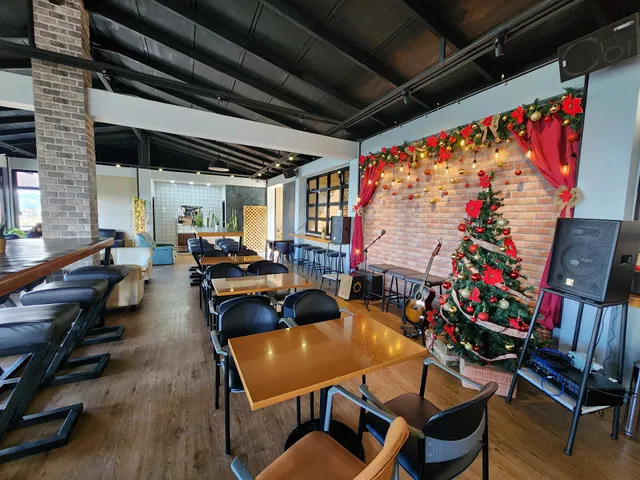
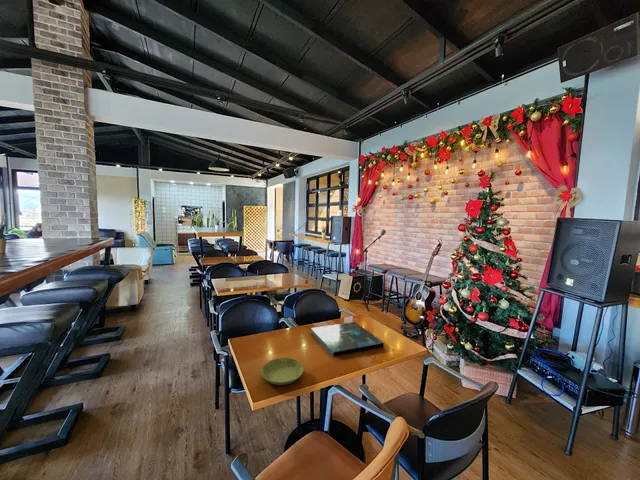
+ board game [310,321,385,357]
+ saucer [260,357,304,386]
